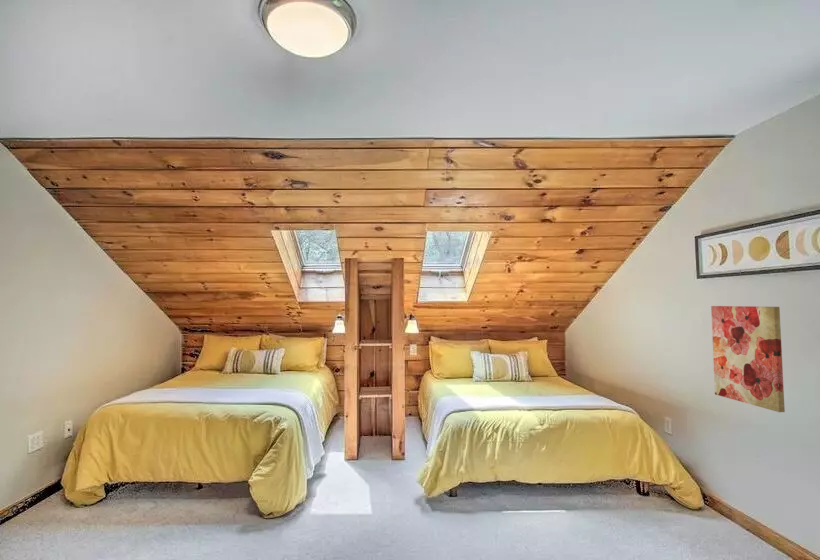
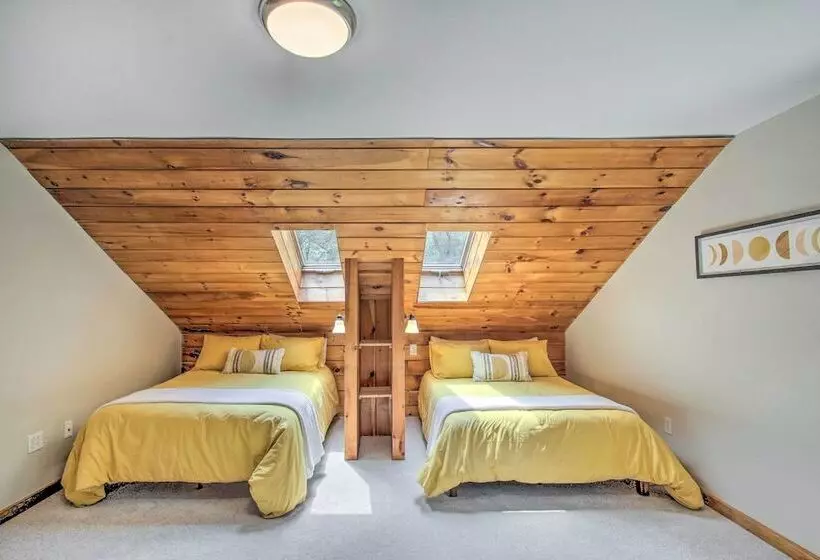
- wall art [710,305,786,413]
